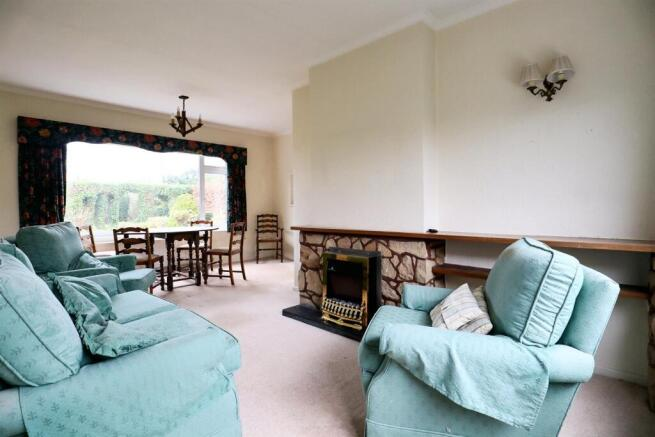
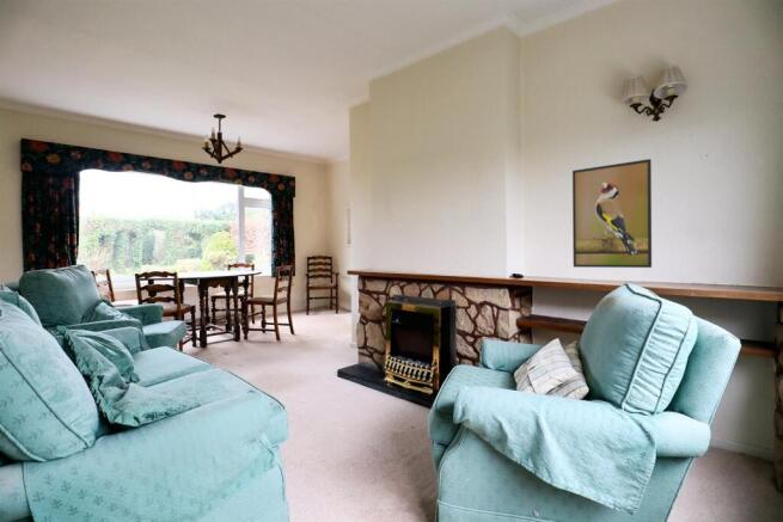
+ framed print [571,158,653,269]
